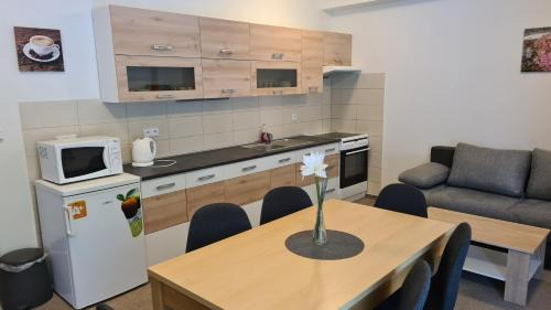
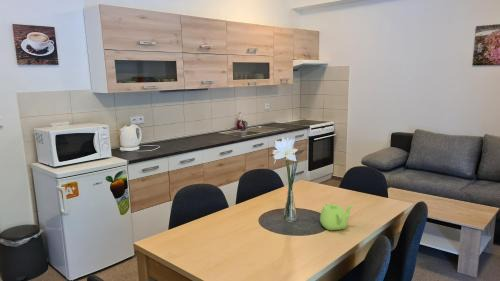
+ teapot [319,203,355,231]
